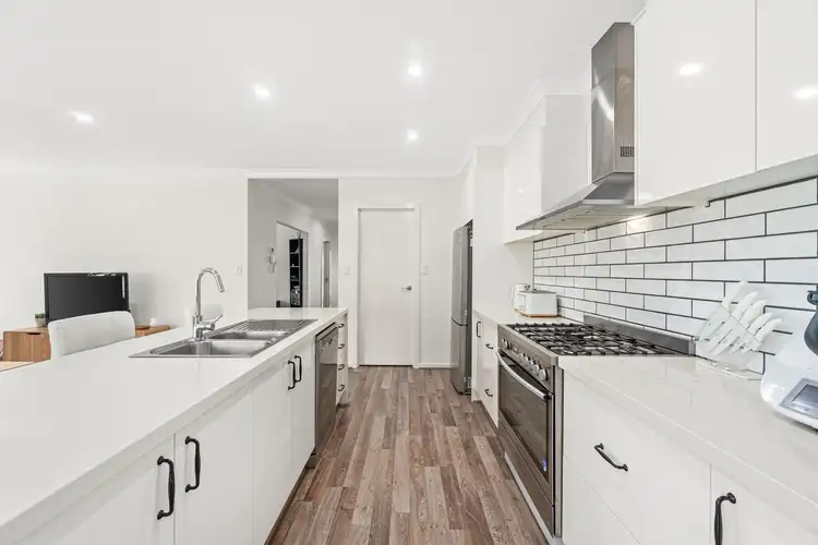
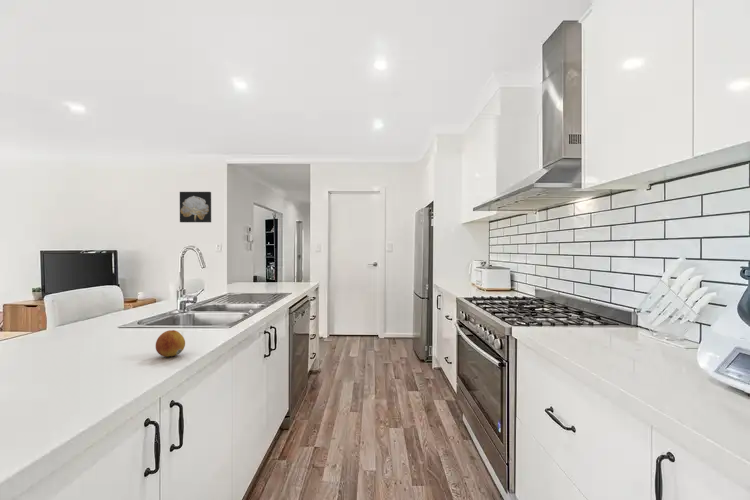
+ fruit [155,329,186,358]
+ wall art [179,191,212,223]
